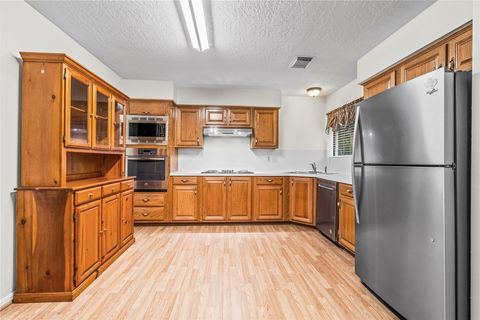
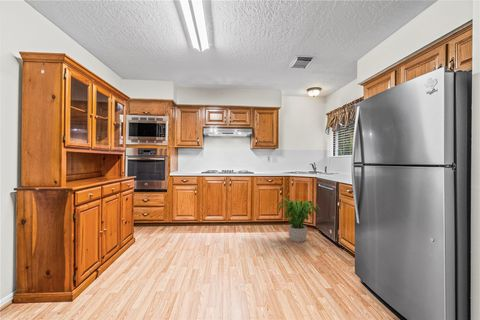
+ potted plant [276,196,321,243]
